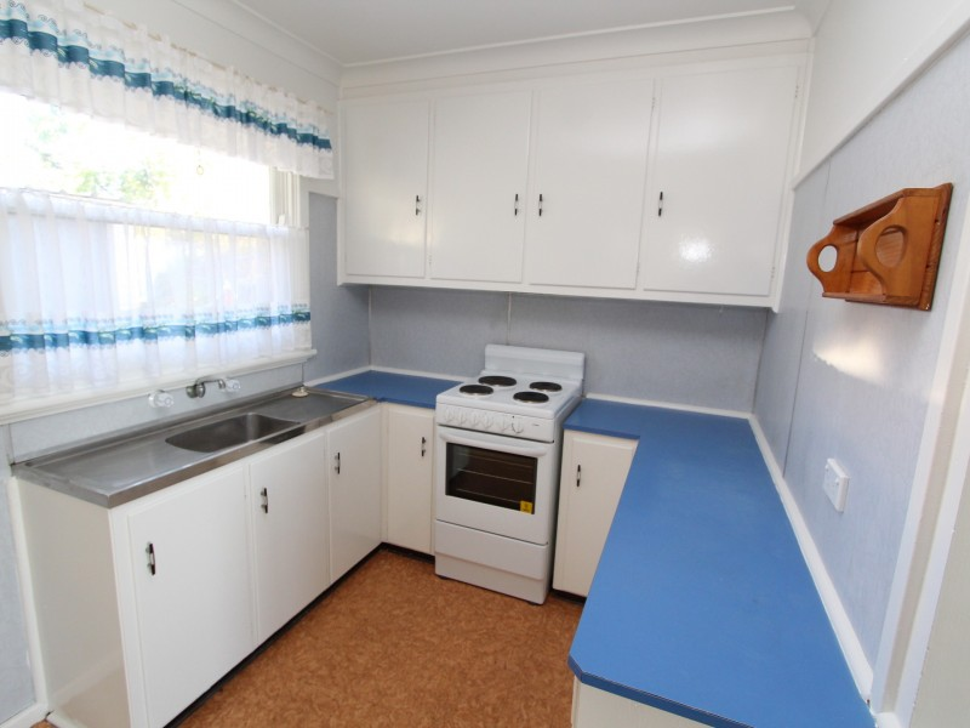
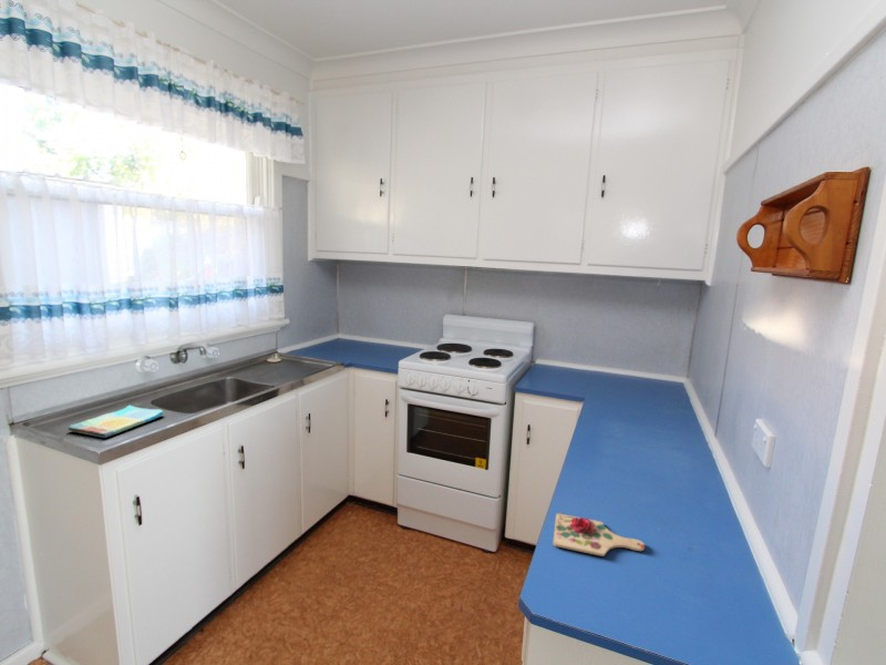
+ cutting board [552,511,646,557]
+ dish towel [68,405,165,439]
